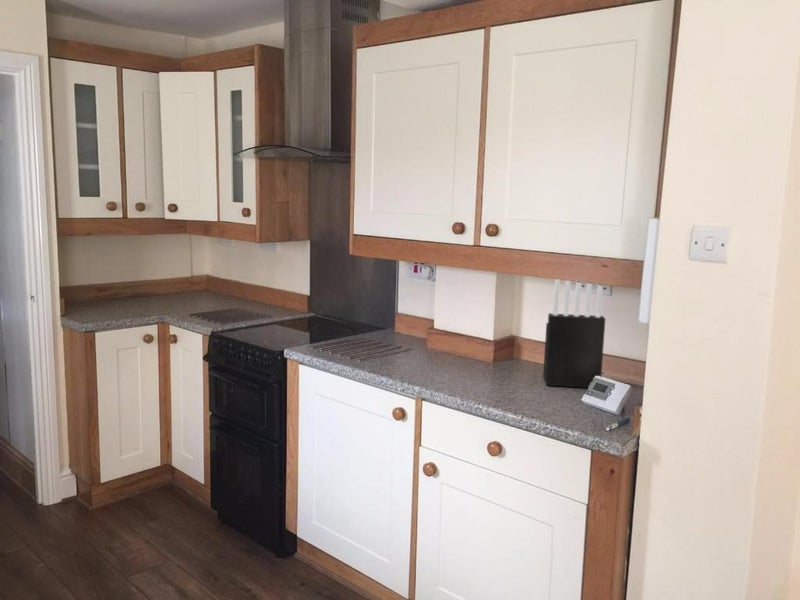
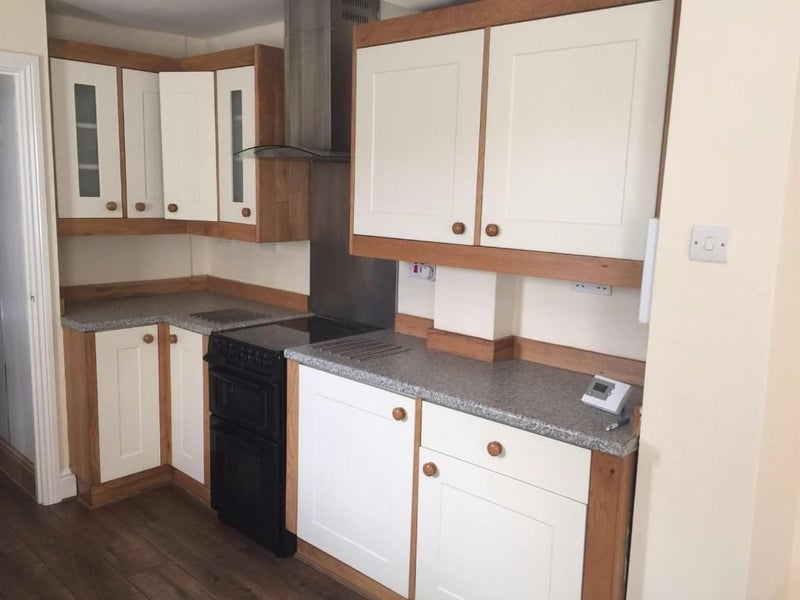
- knife block [542,279,606,389]
